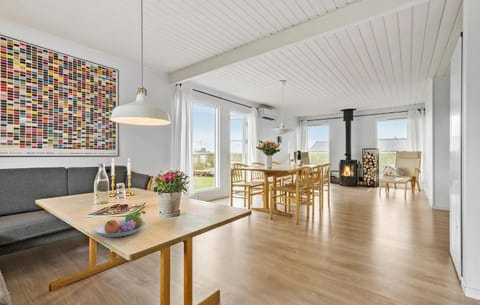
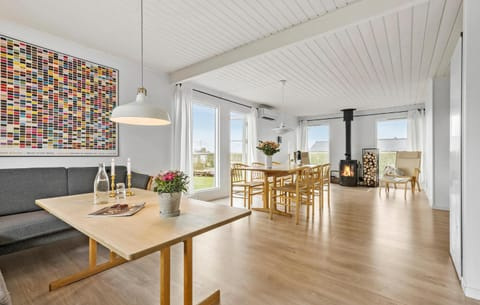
- fruit bowl [94,210,147,238]
